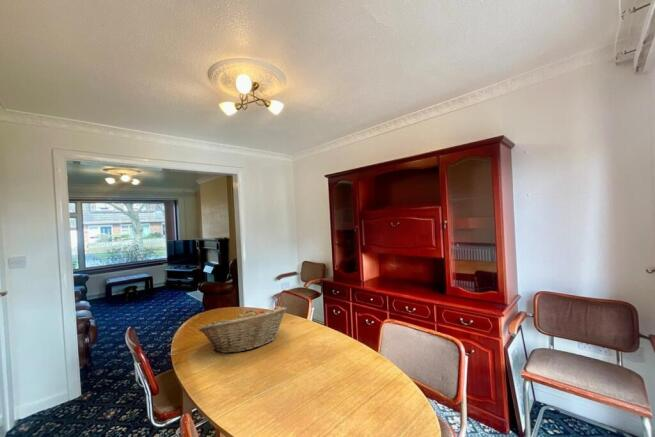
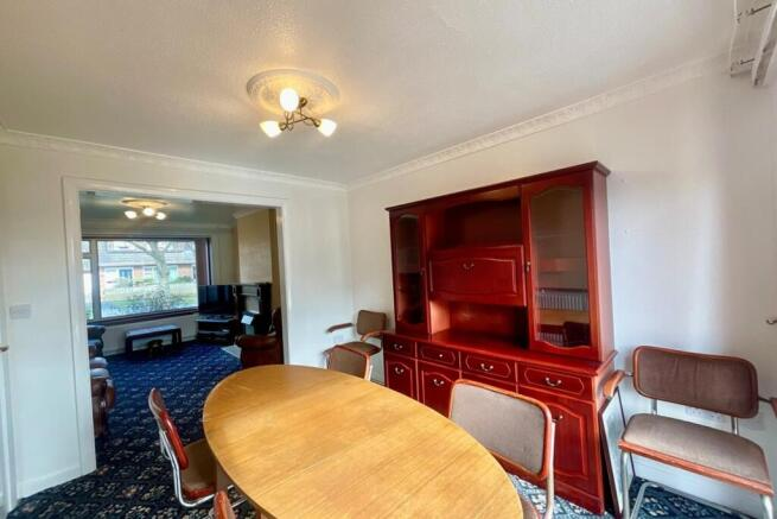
- fruit basket [198,305,287,354]
